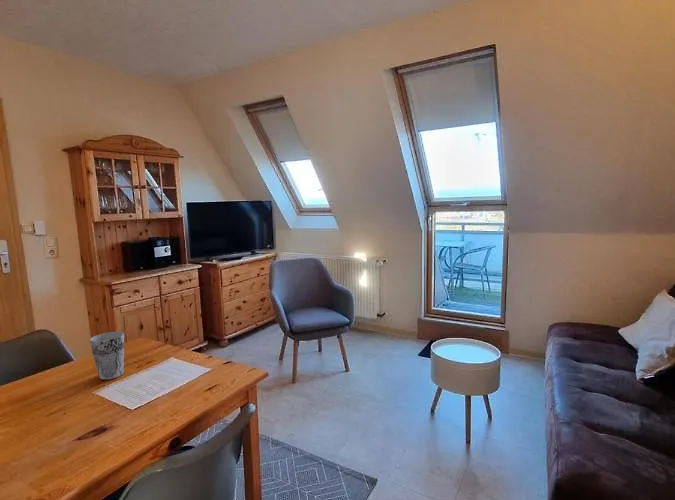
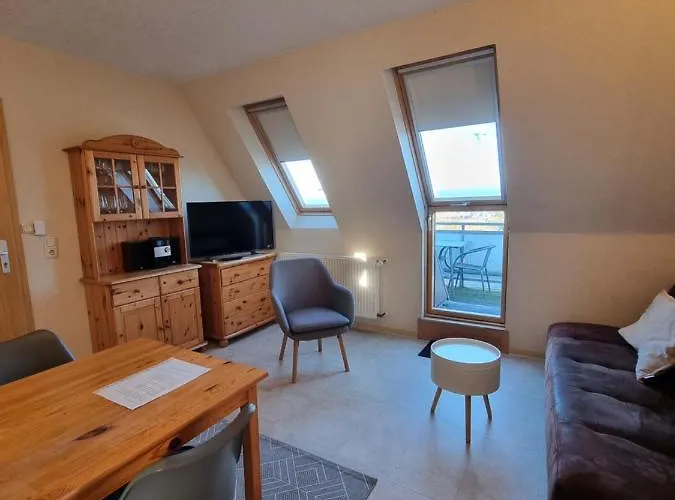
- cup [89,331,125,381]
